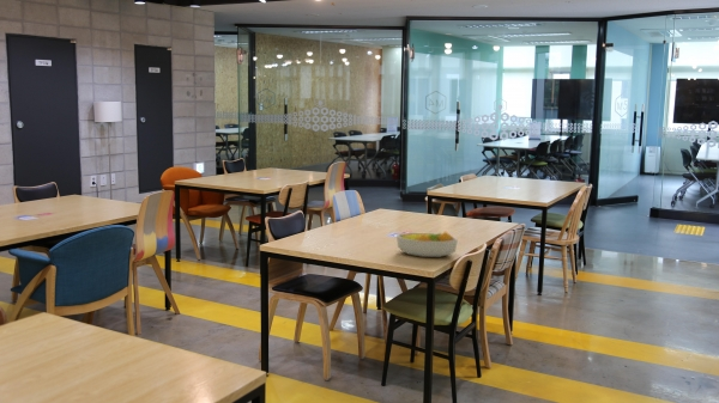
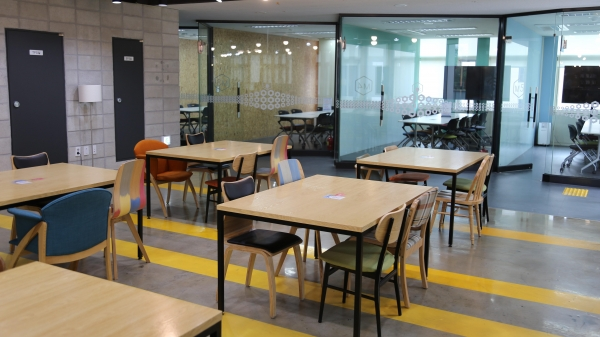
- fruit bowl [395,231,459,258]
